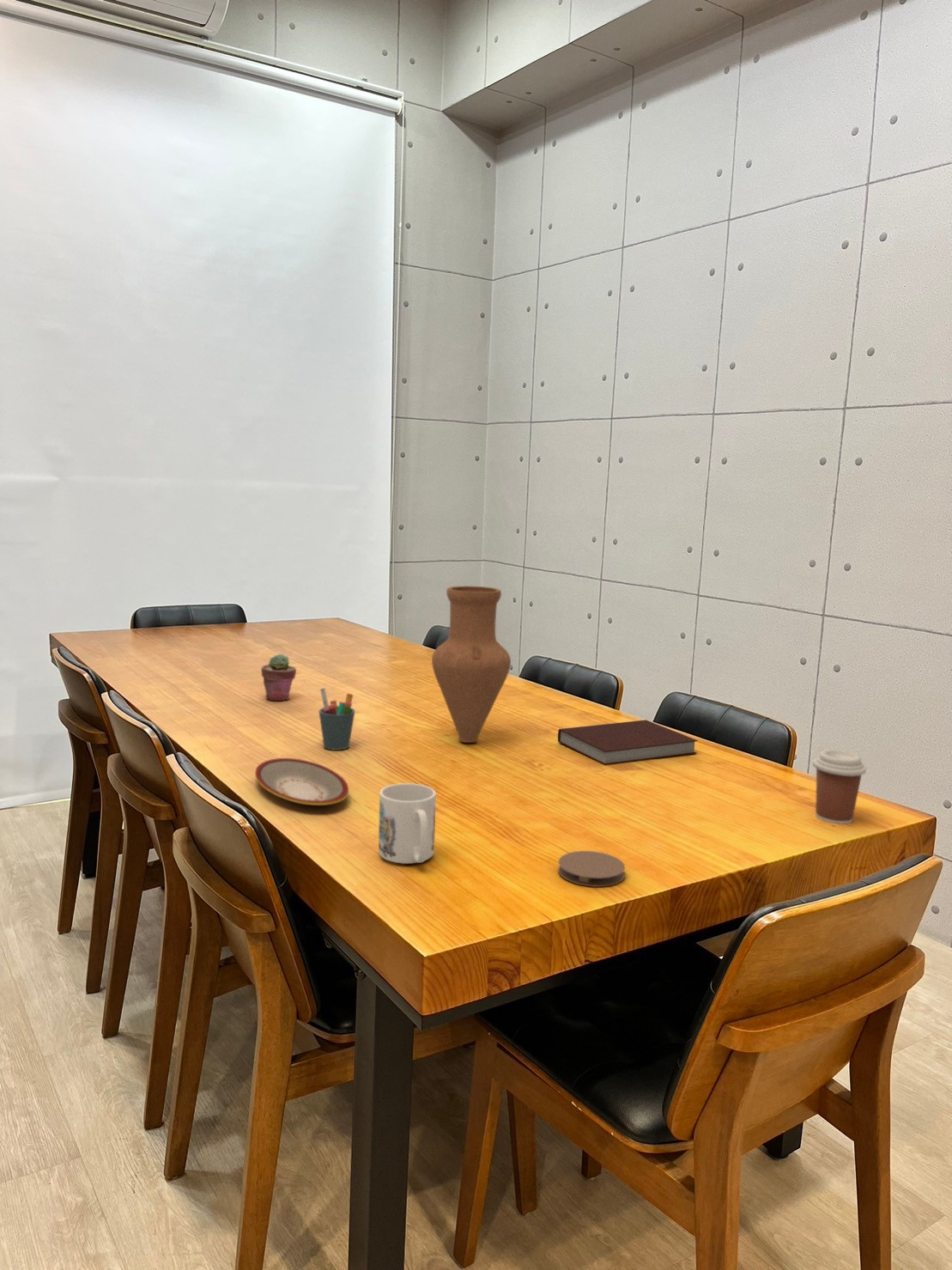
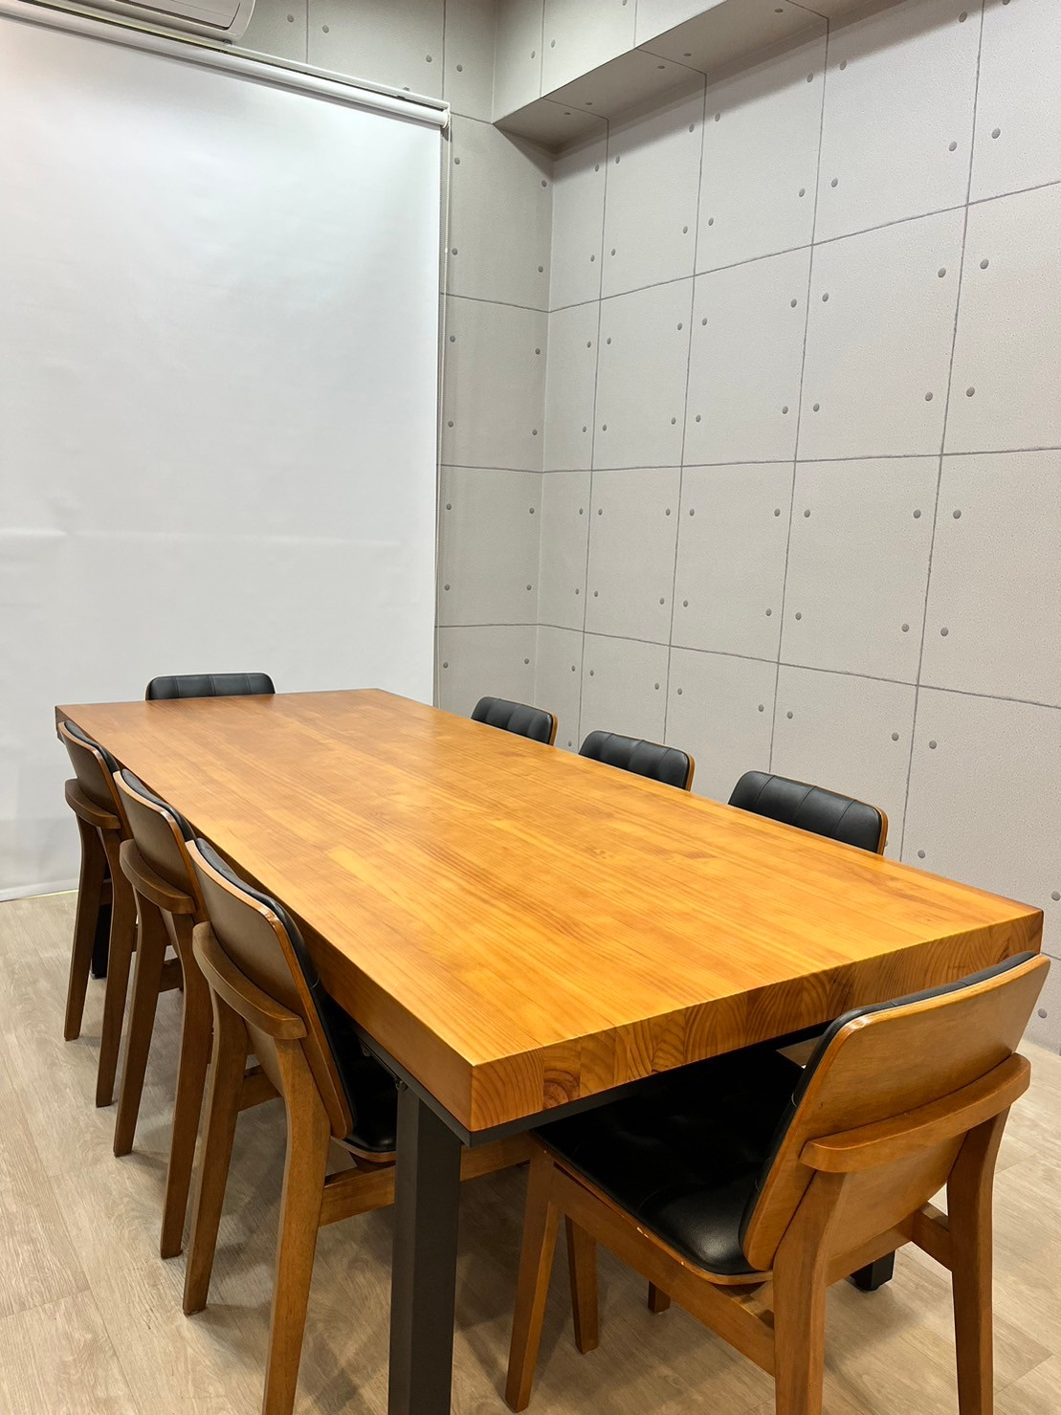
- coffee cup [812,749,867,825]
- notebook [557,719,699,766]
- coaster [557,850,626,888]
- pen holder [318,687,356,751]
- potted succulent [260,653,297,702]
- mug [378,782,437,865]
- vase [431,585,512,744]
- plate [254,757,349,806]
